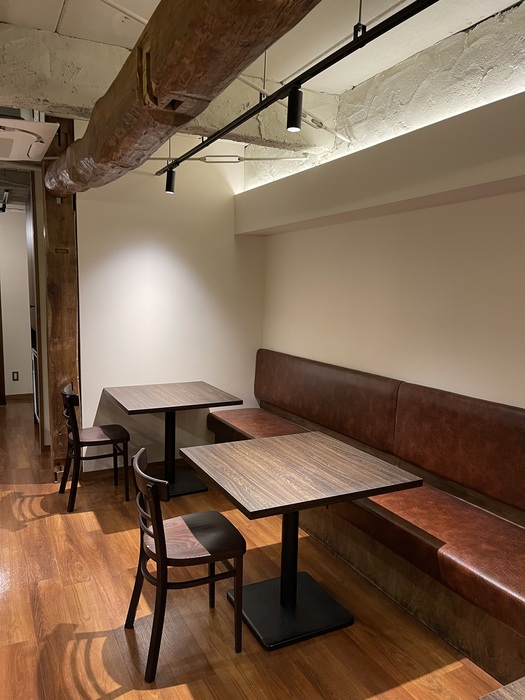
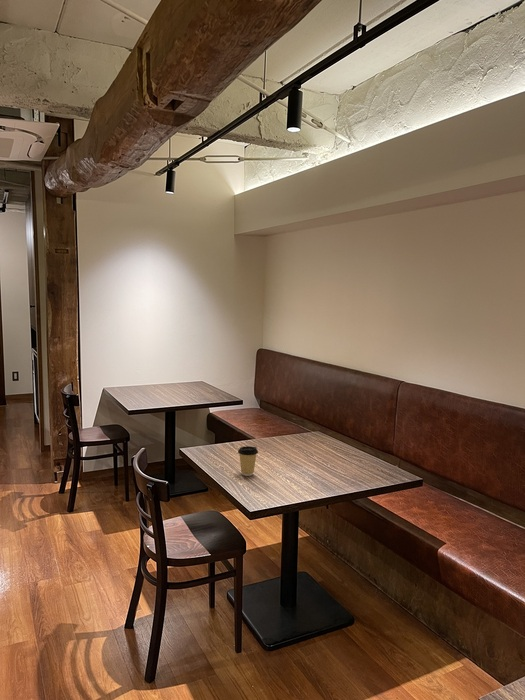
+ coffee cup [237,445,259,477]
